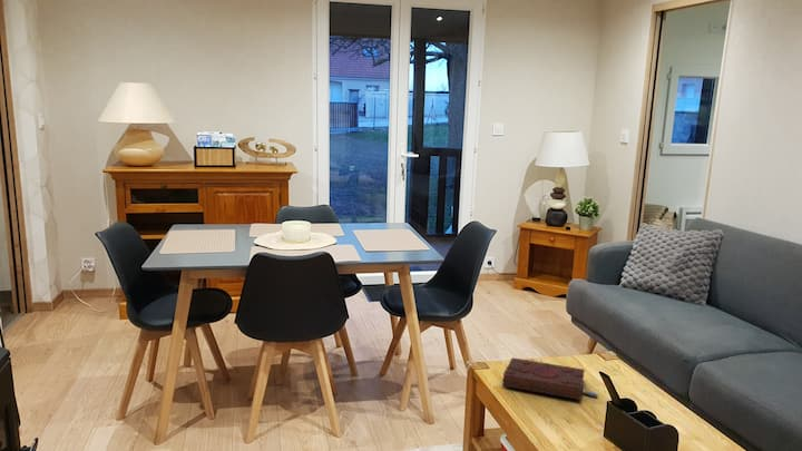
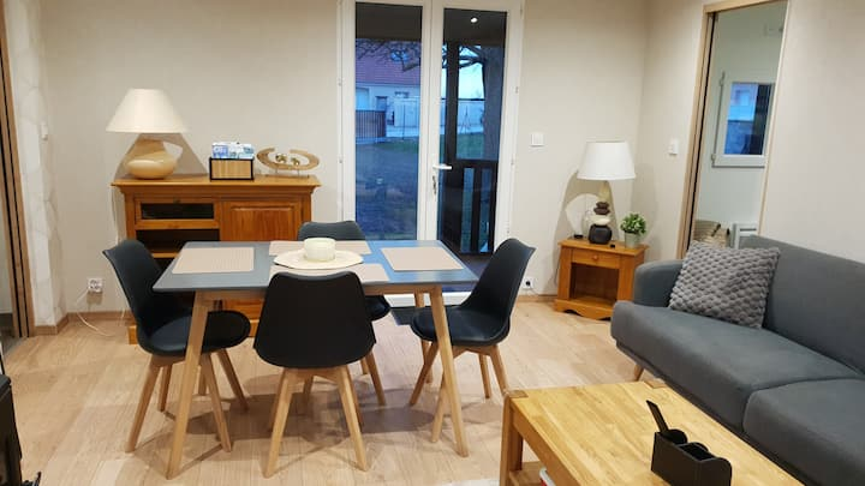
- book [501,356,598,401]
